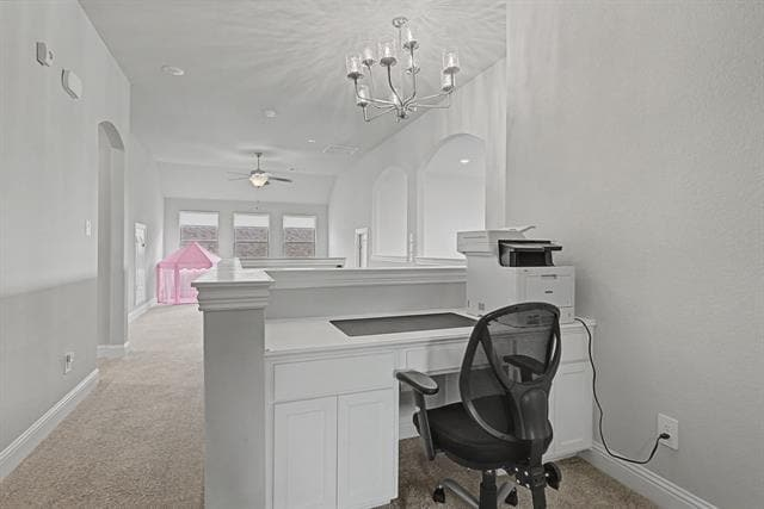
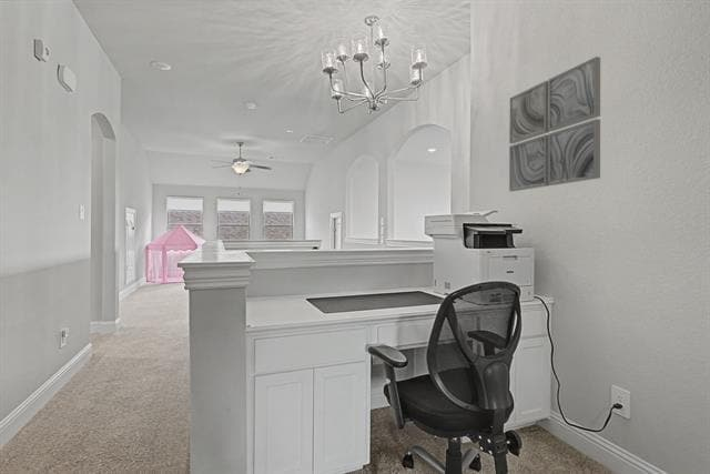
+ wall art [508,56,601,192]
